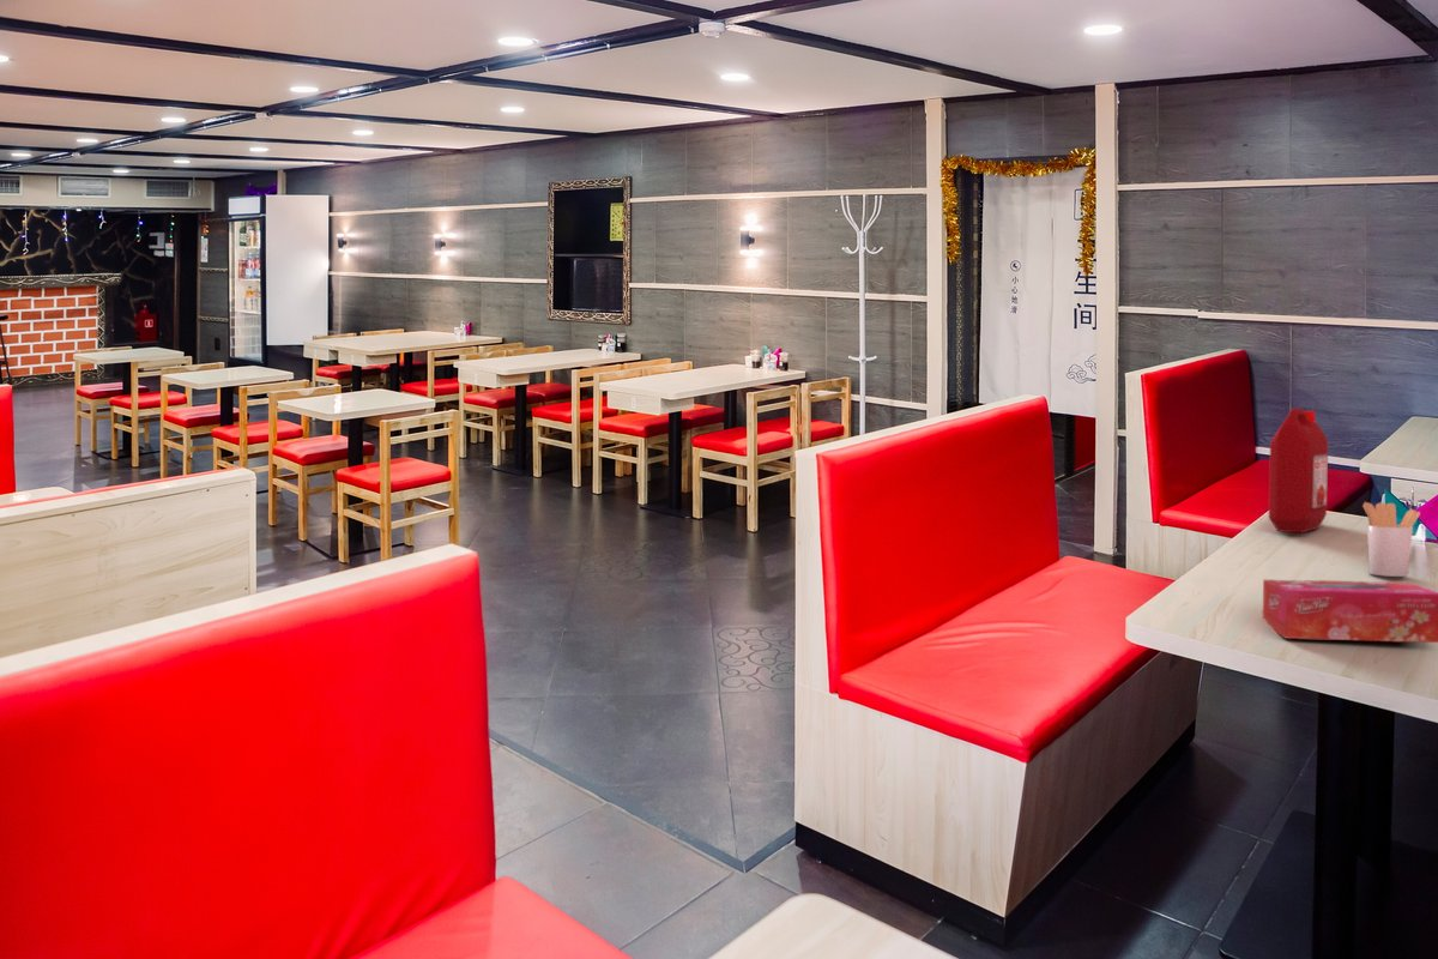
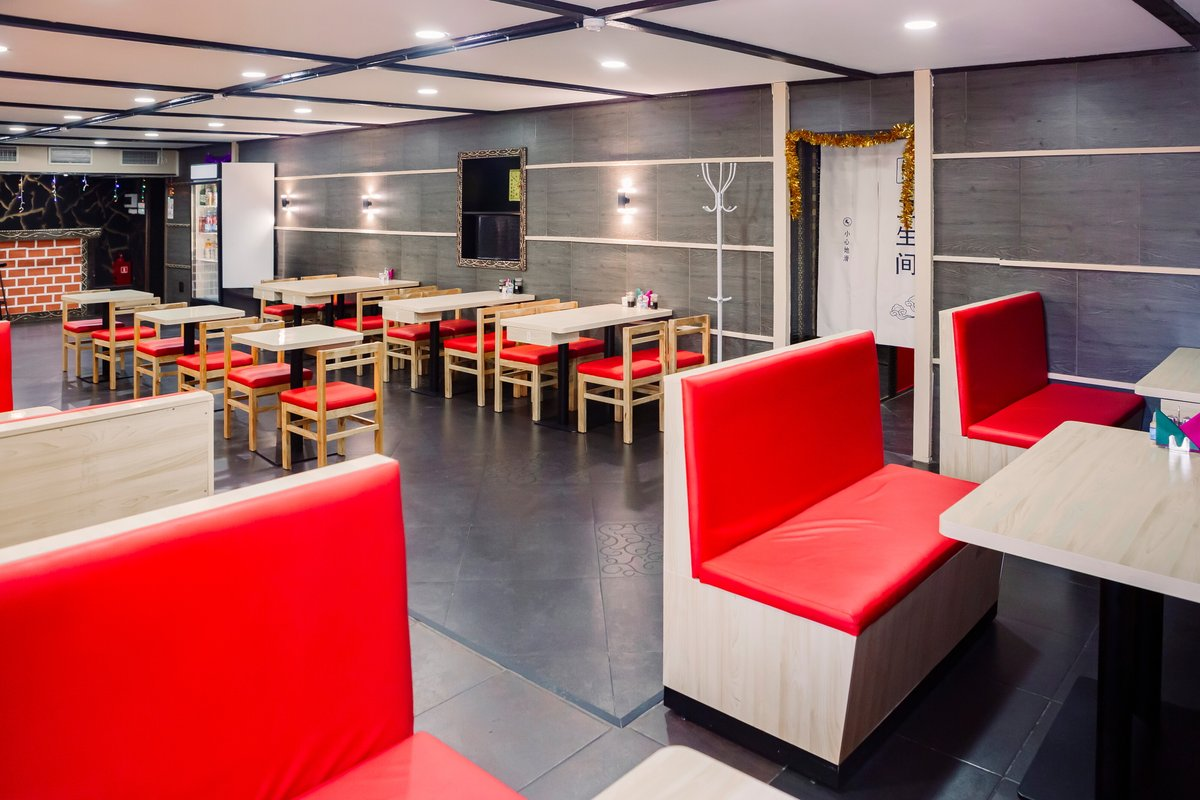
- utensil holder [1361,501,1421,578]
- ketchup jug [1268,408,1329,533]
- tissue box [1262,579,1438,644]
